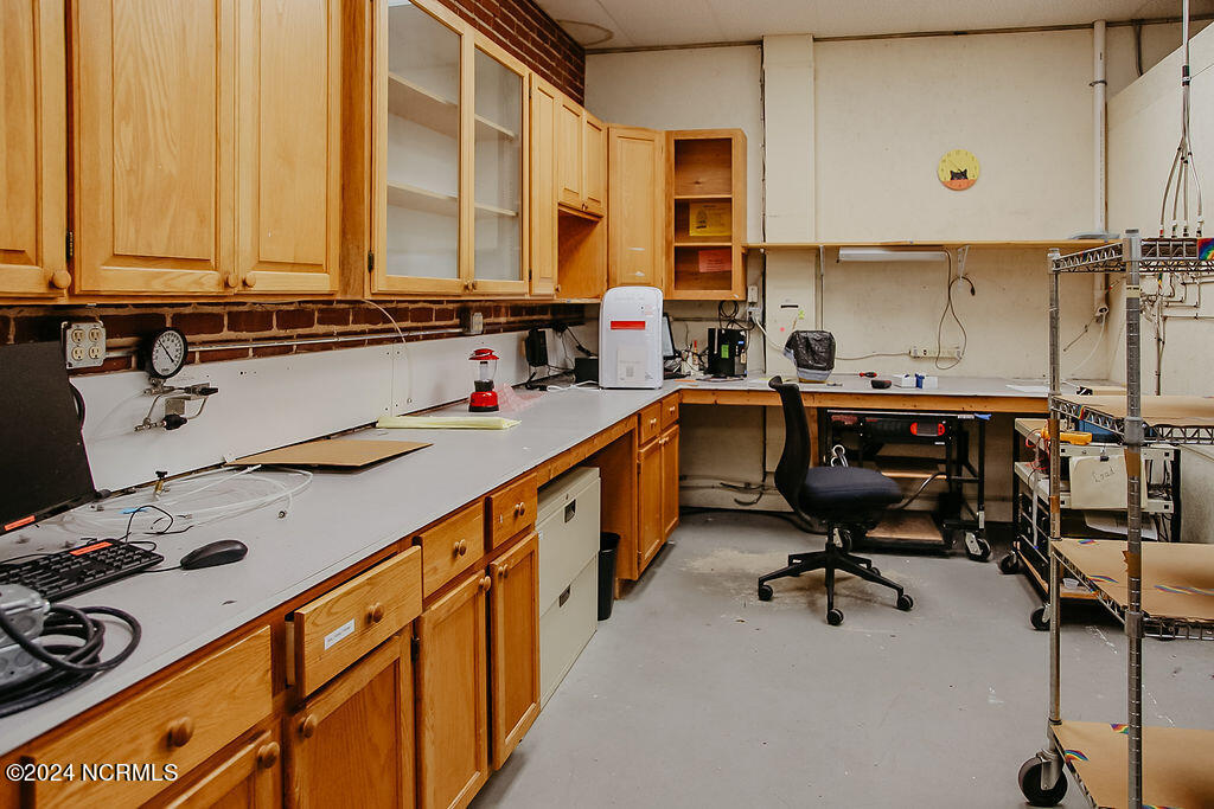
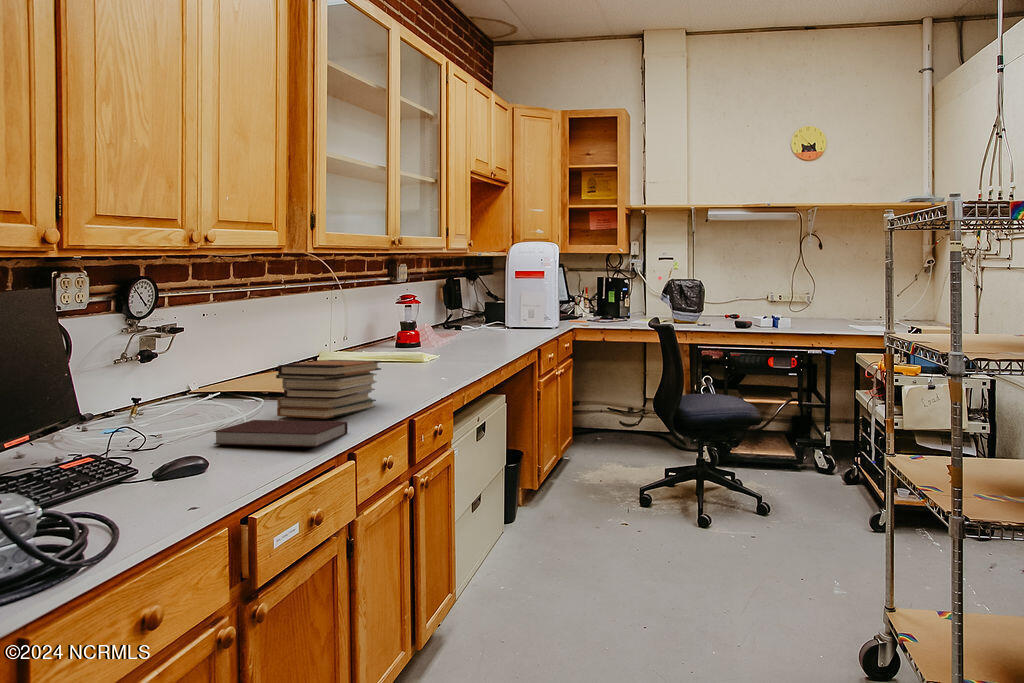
+ notebook [212,419,349,448]
+ book stack [275,359,382,420]
